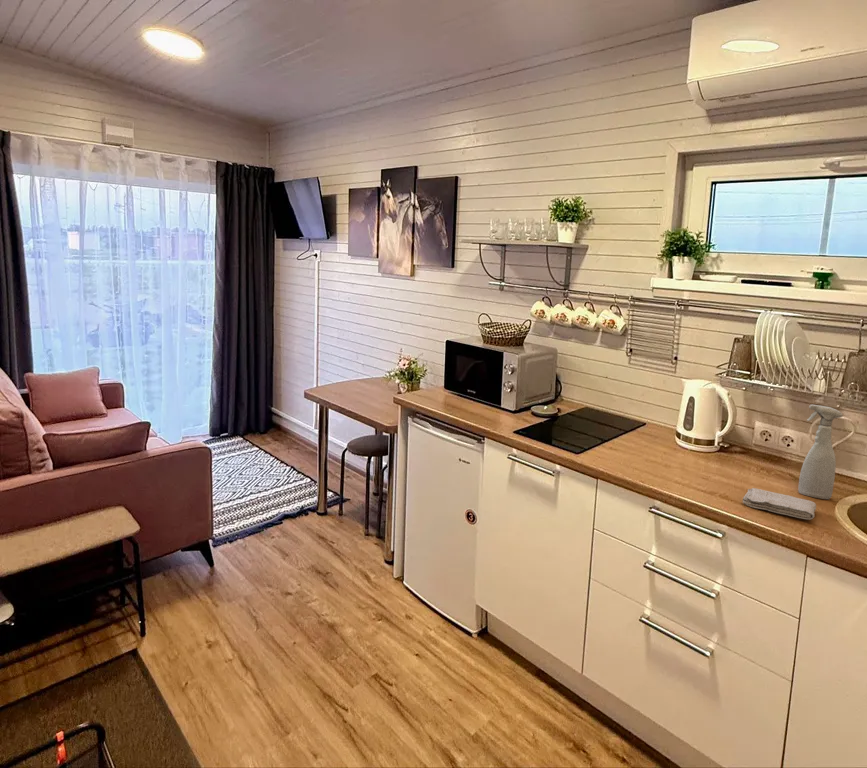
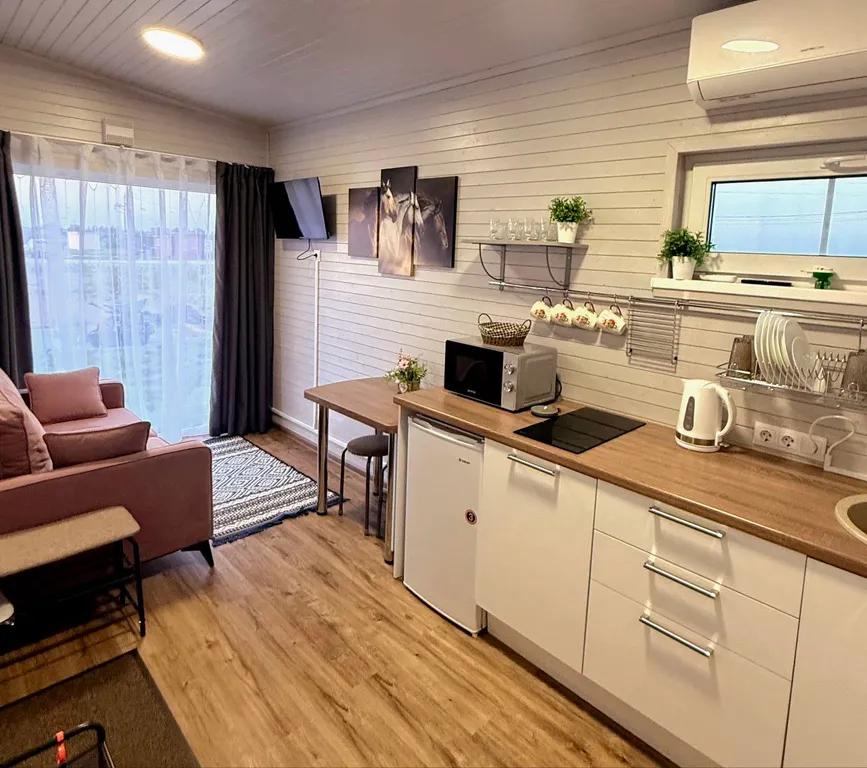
- washcloth [742,487,817,521]
- spray bottle [797,404,844,500]
